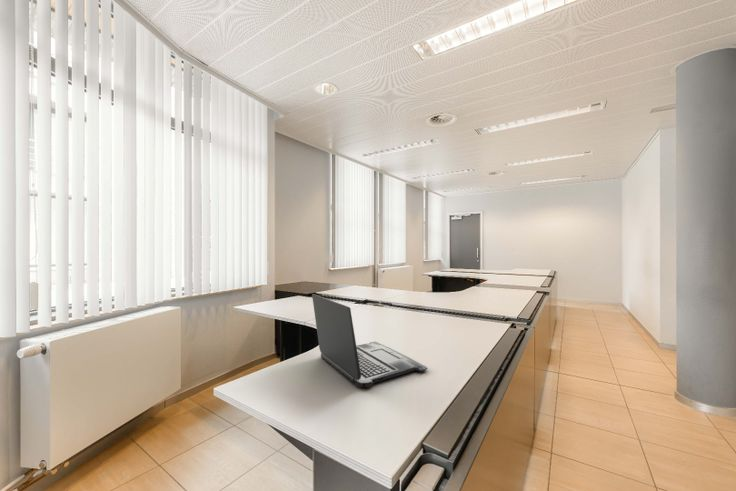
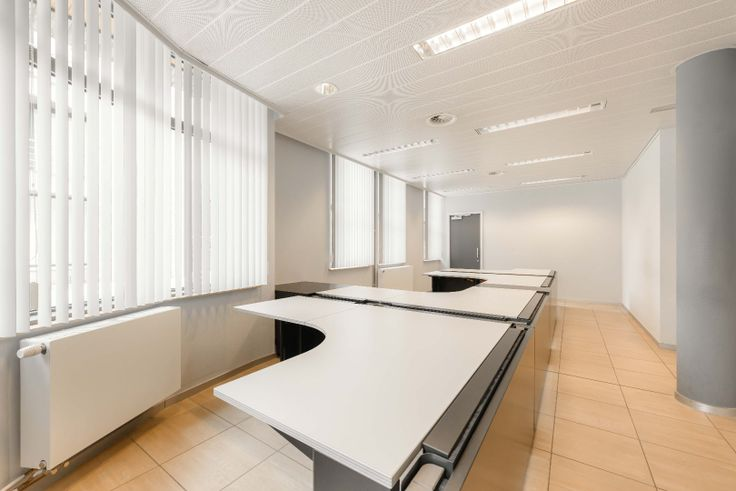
- laptop [311,293,428,388]
